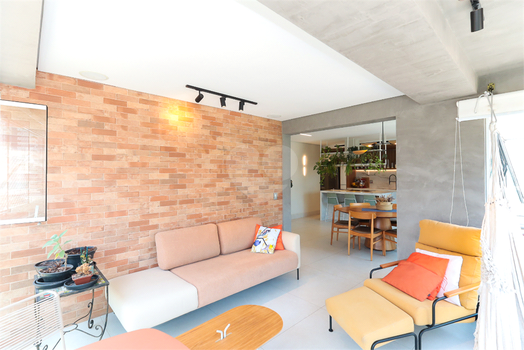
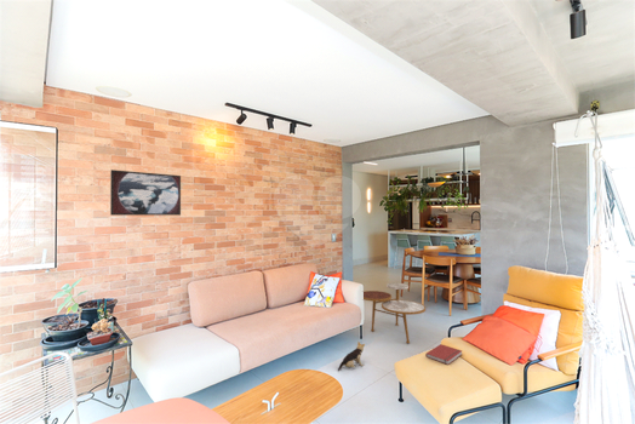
+ plush toy [337,340,366,372]
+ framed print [109,168,182,217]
+ book [424,343,463,366]
+ side table [362,282,427,344]
